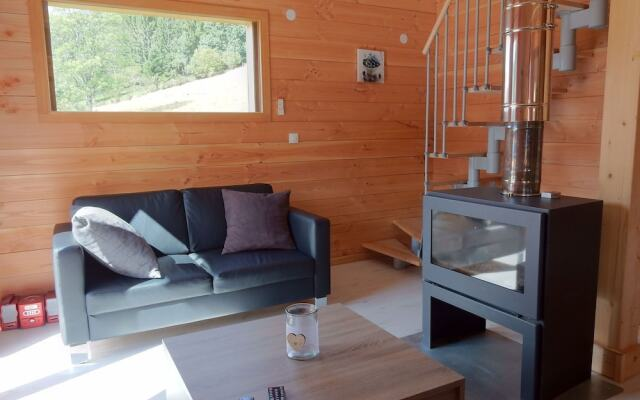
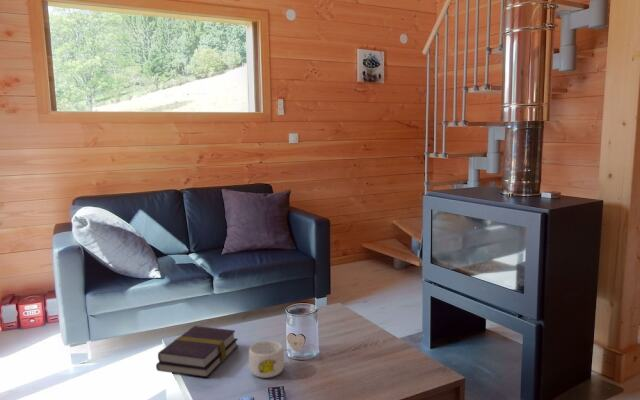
+ book [155,325,239,378]
+ mug [248,340,293,379]
